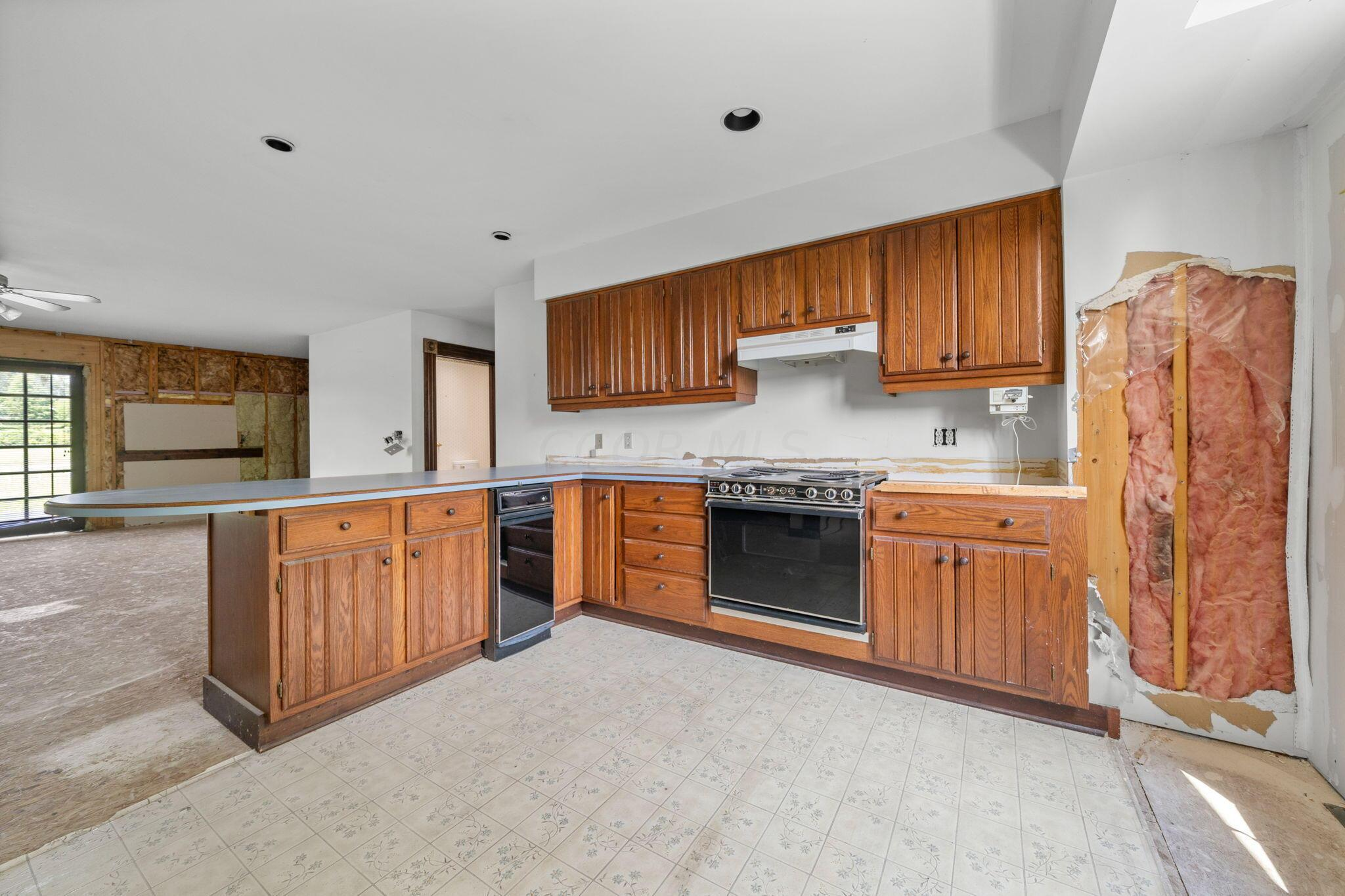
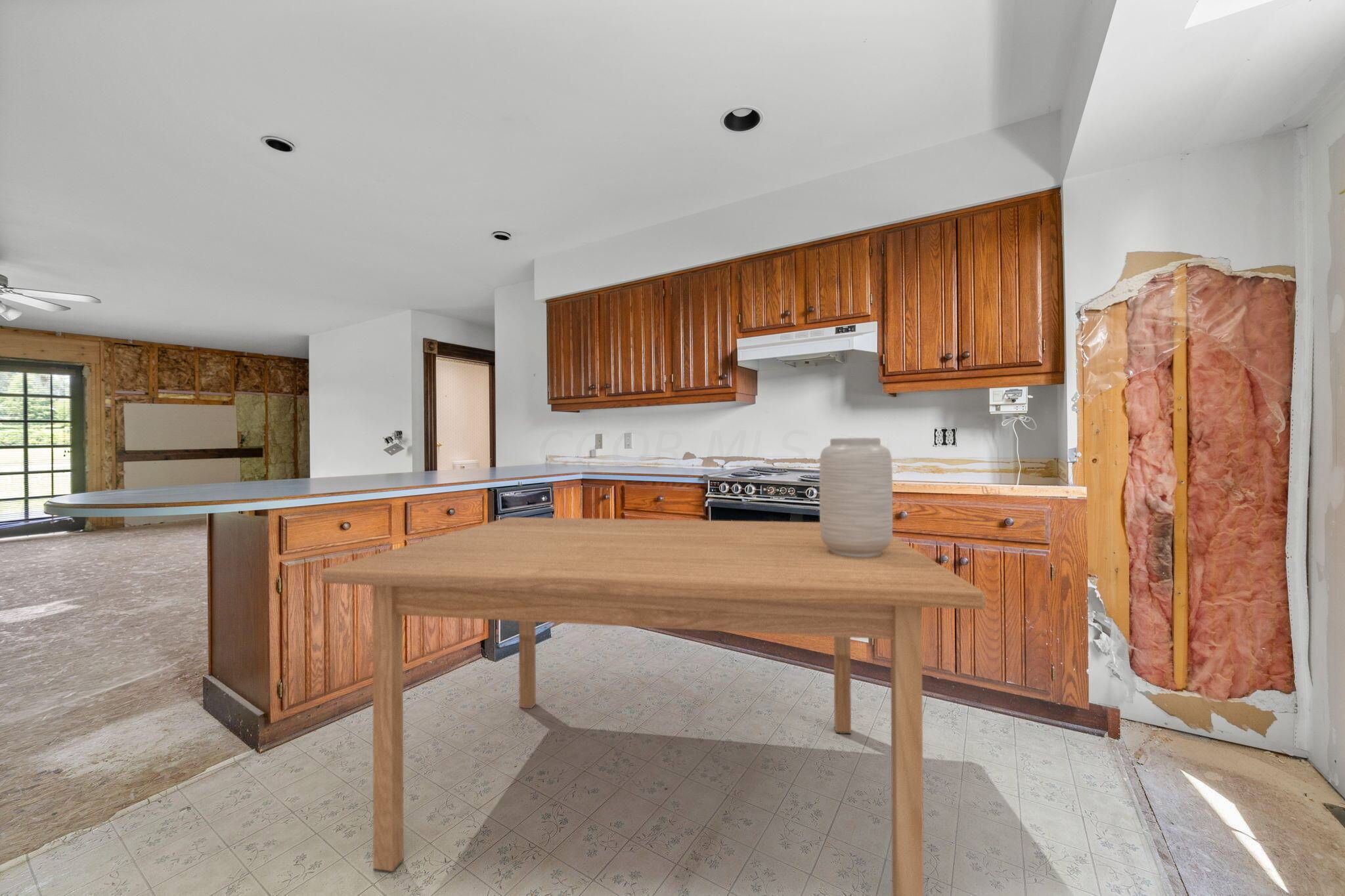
+ table [321,517,986,896]
+ vase [819,437,893,557]
